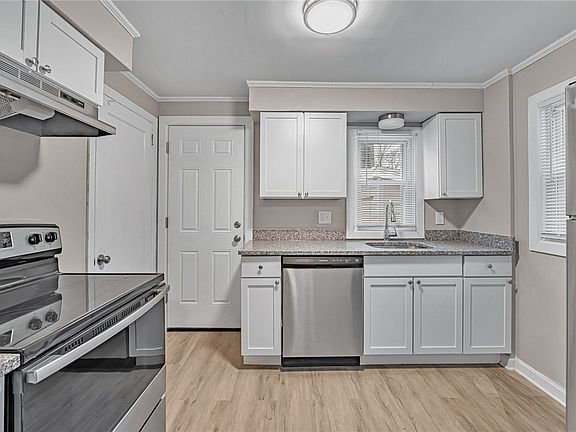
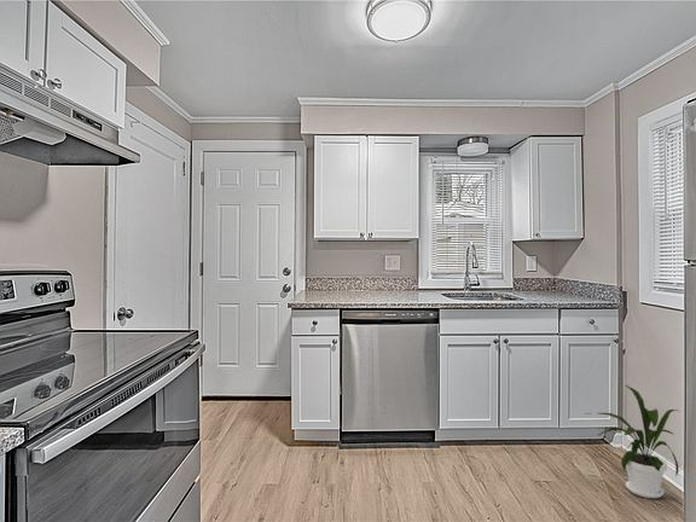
+ house plant [584,384,682,499]
